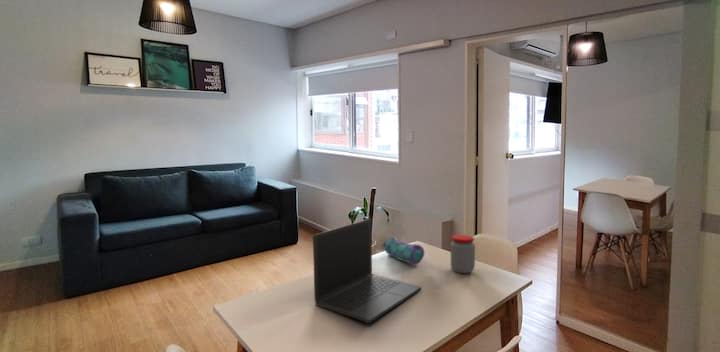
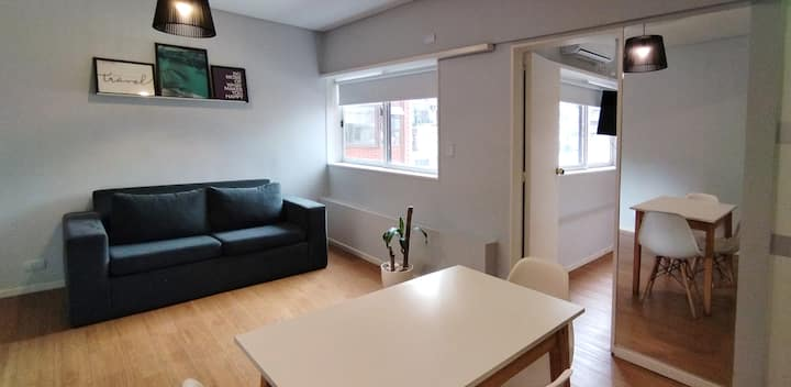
- jar [450,234,476,274]
- pencil case [382,235,425,266]
- laptop [312,218,422,324]
